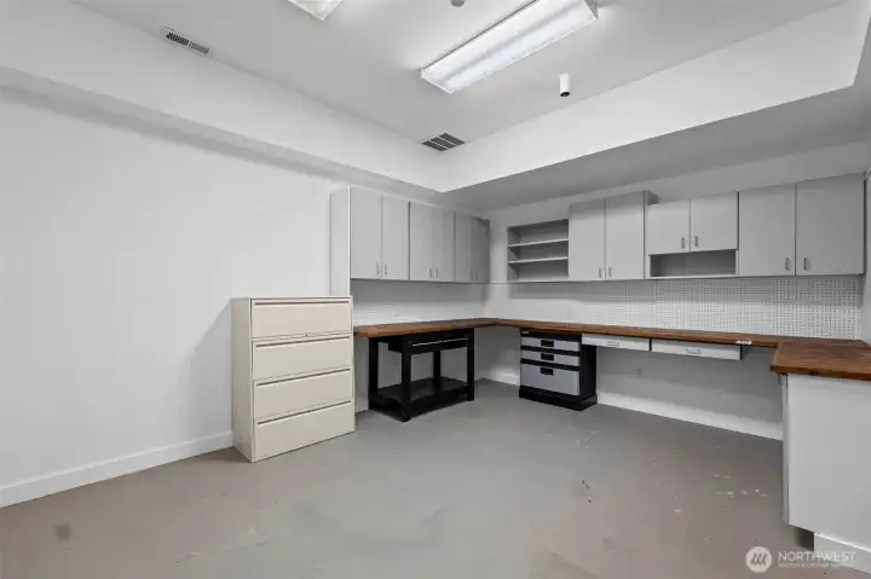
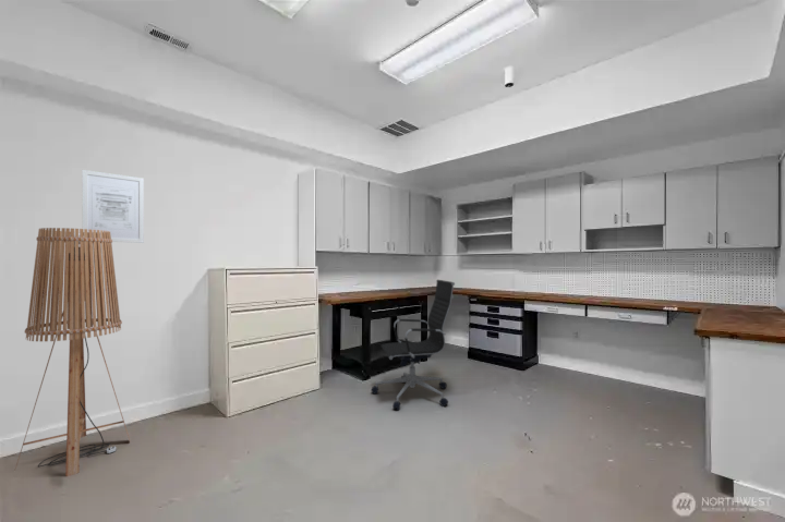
+ office chair [371,279,456,412]
+ wall art [81,169,145,244]
+ floor lamp [14,227,131,477]
